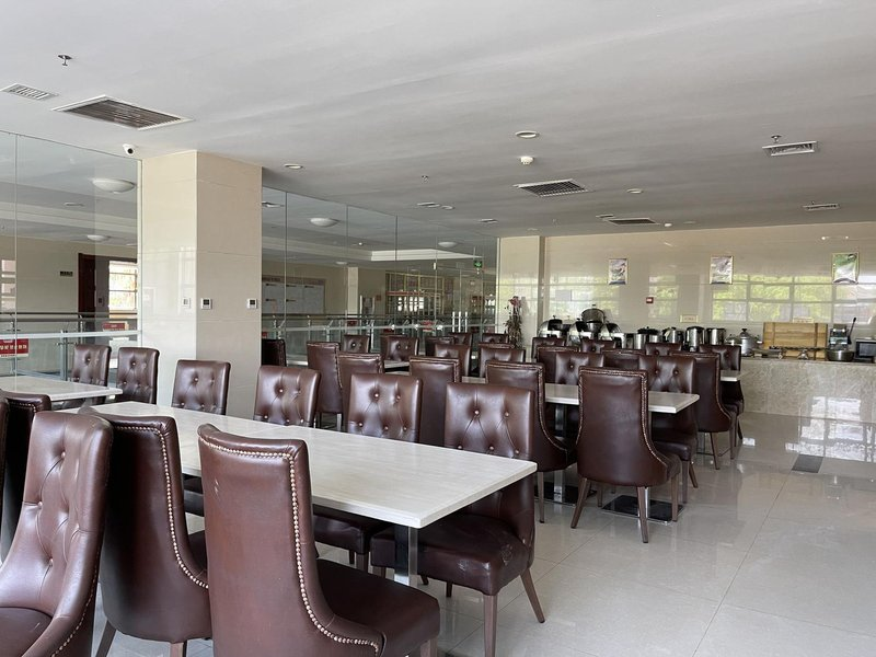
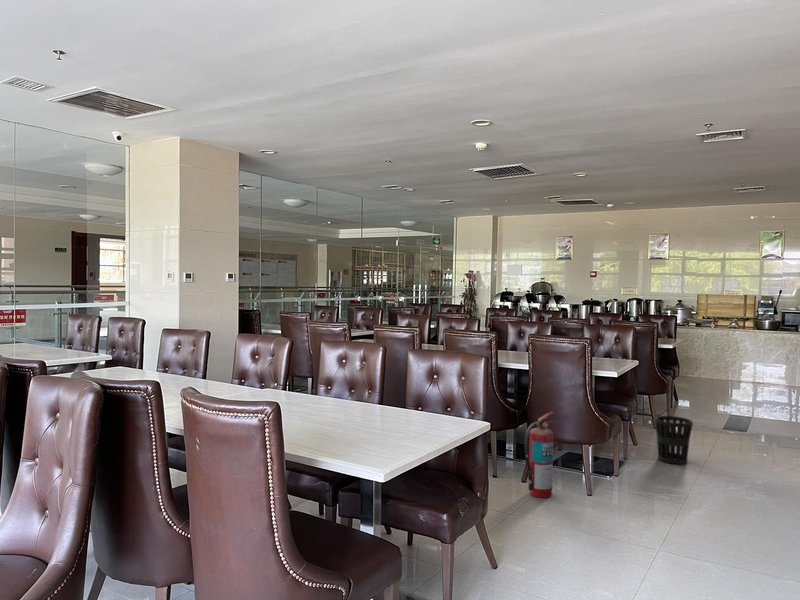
+ fire extinguisher [524,411,558,499]
+ wastebasket [654,415,694,465]
